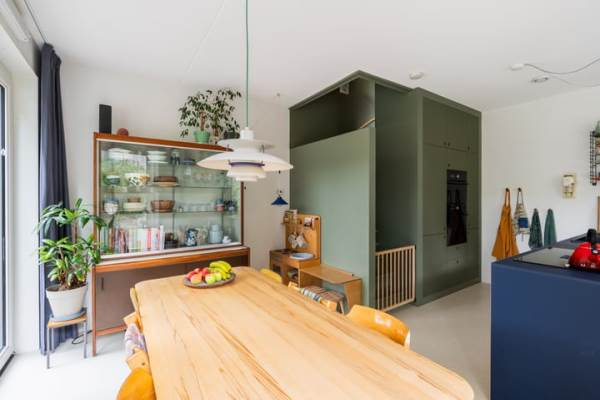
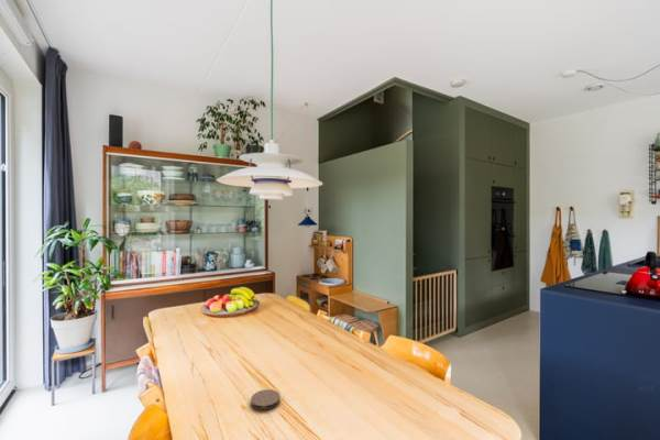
+ coaster [250,388,282,411]
